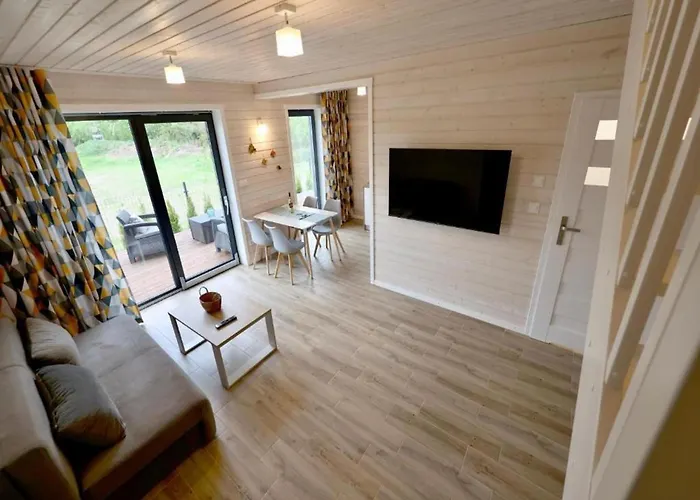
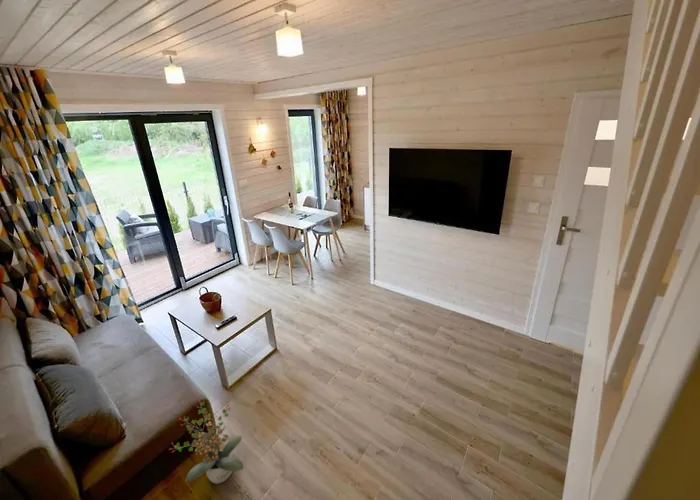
+ potted plant [168,398,244,485]
